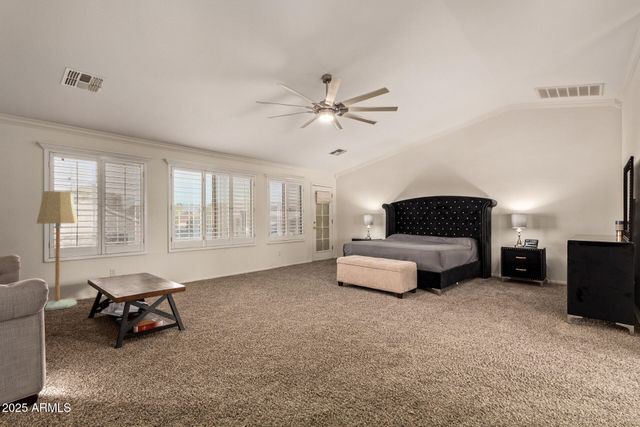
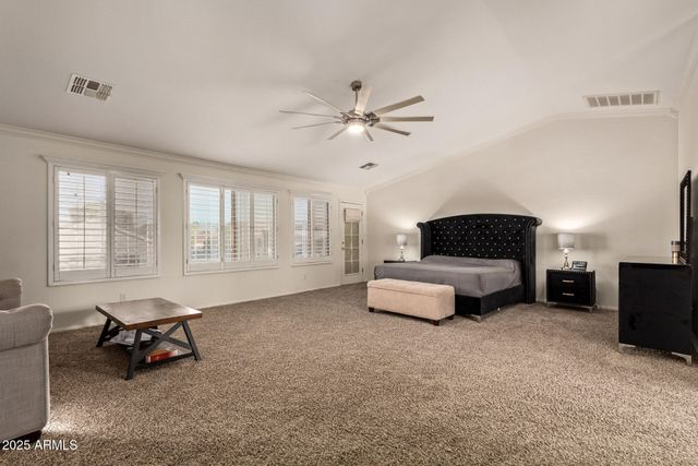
- floor lamp [35,190,79,311]
